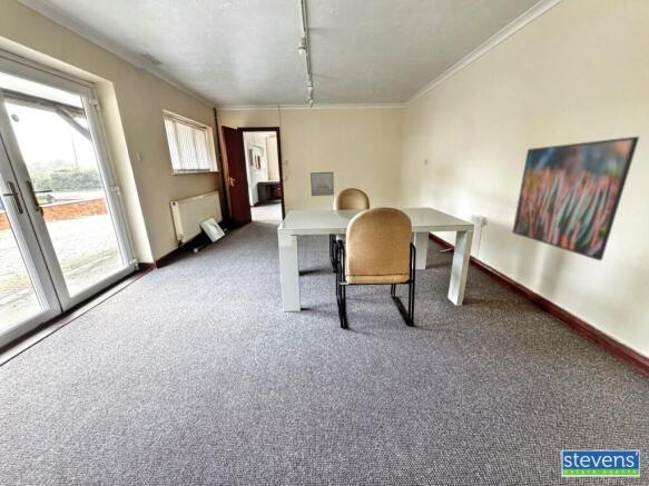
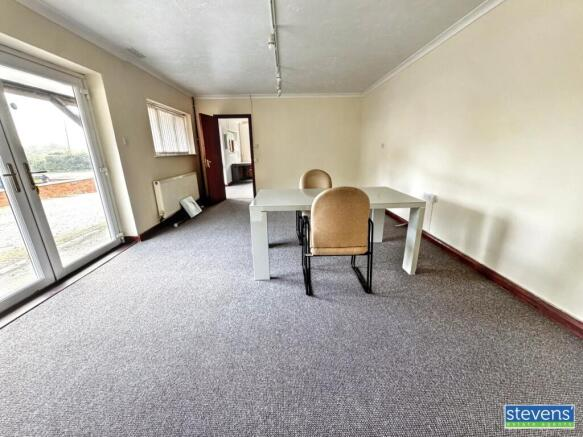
- wall art [309,171,335,197]
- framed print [511,136,640,261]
